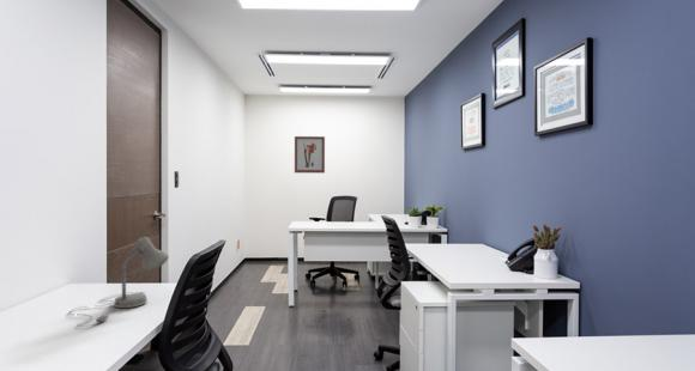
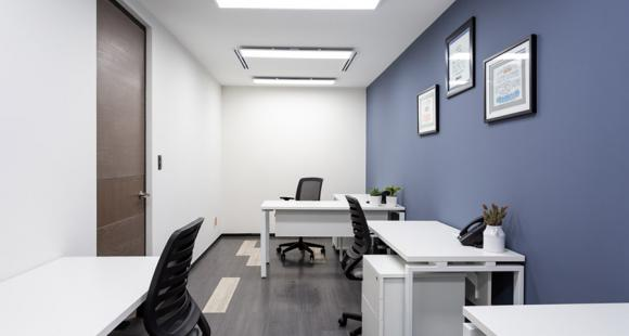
- desk lamp [68,236,170,328]
- wall art [294,135,326,174]
